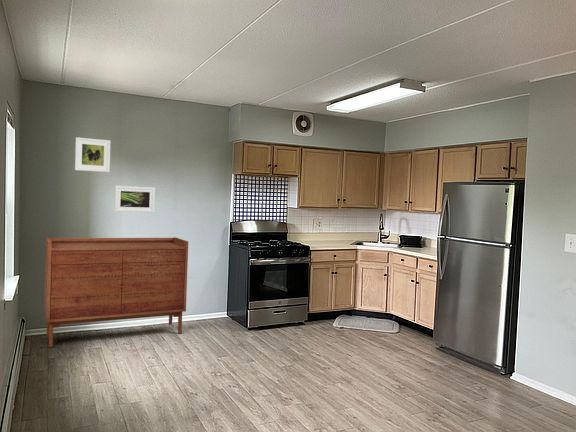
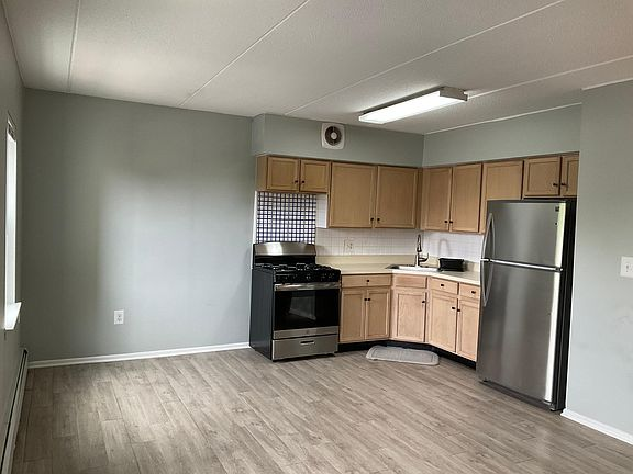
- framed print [74,136,111,173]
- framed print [114,185,156,214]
- sideboard [43,236,189,348]
